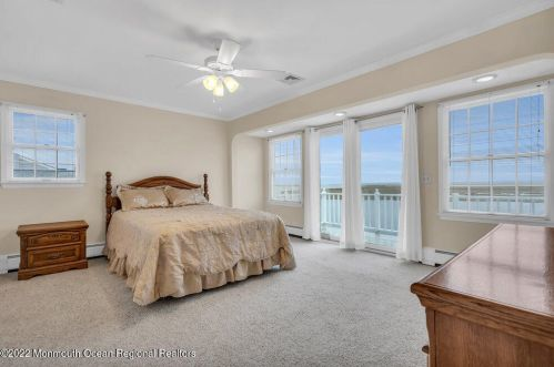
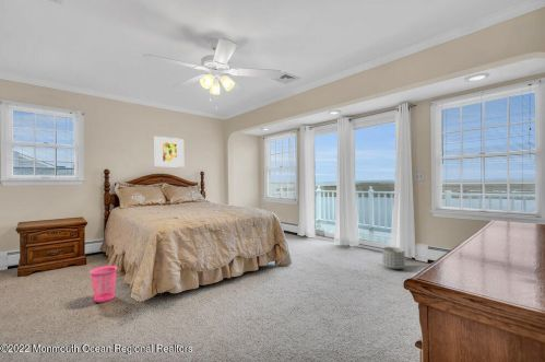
+ waste basket [88,265,119,303]
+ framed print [154,136,185,168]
+ planter [381,246,406,271]
